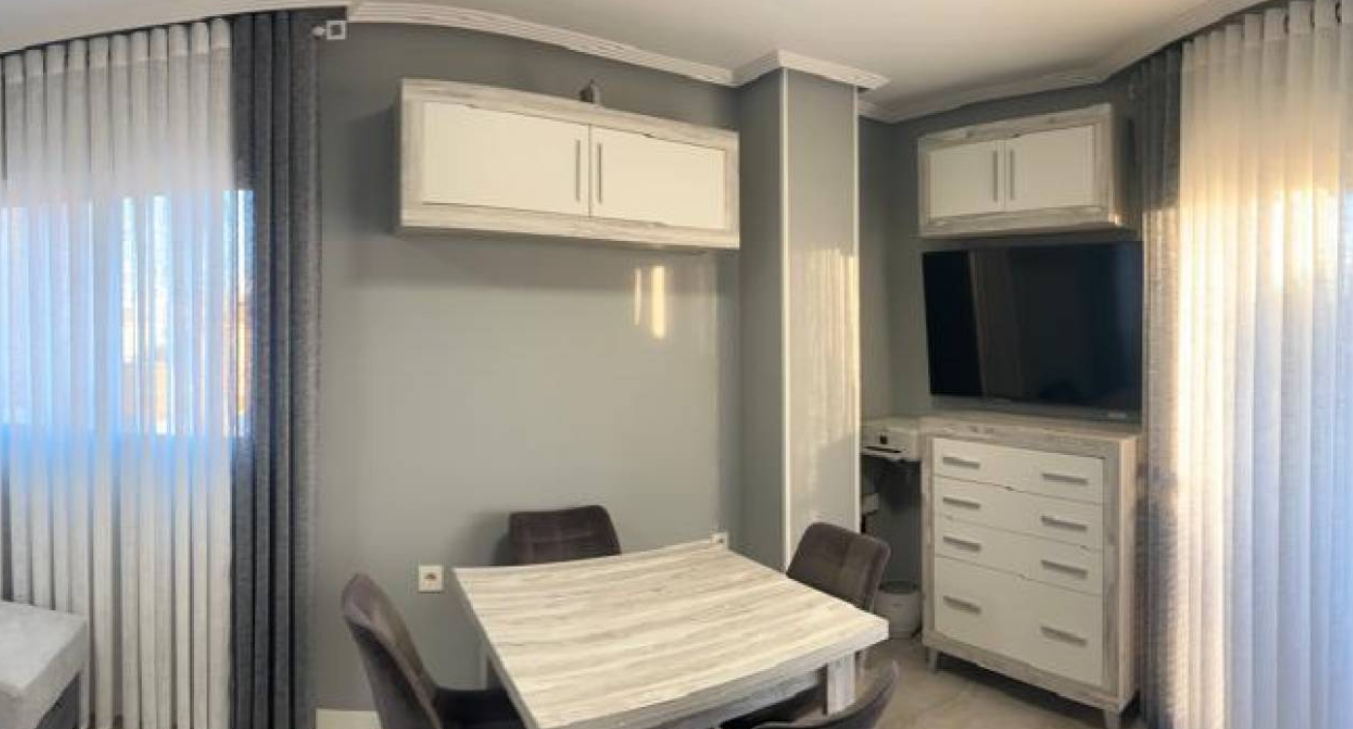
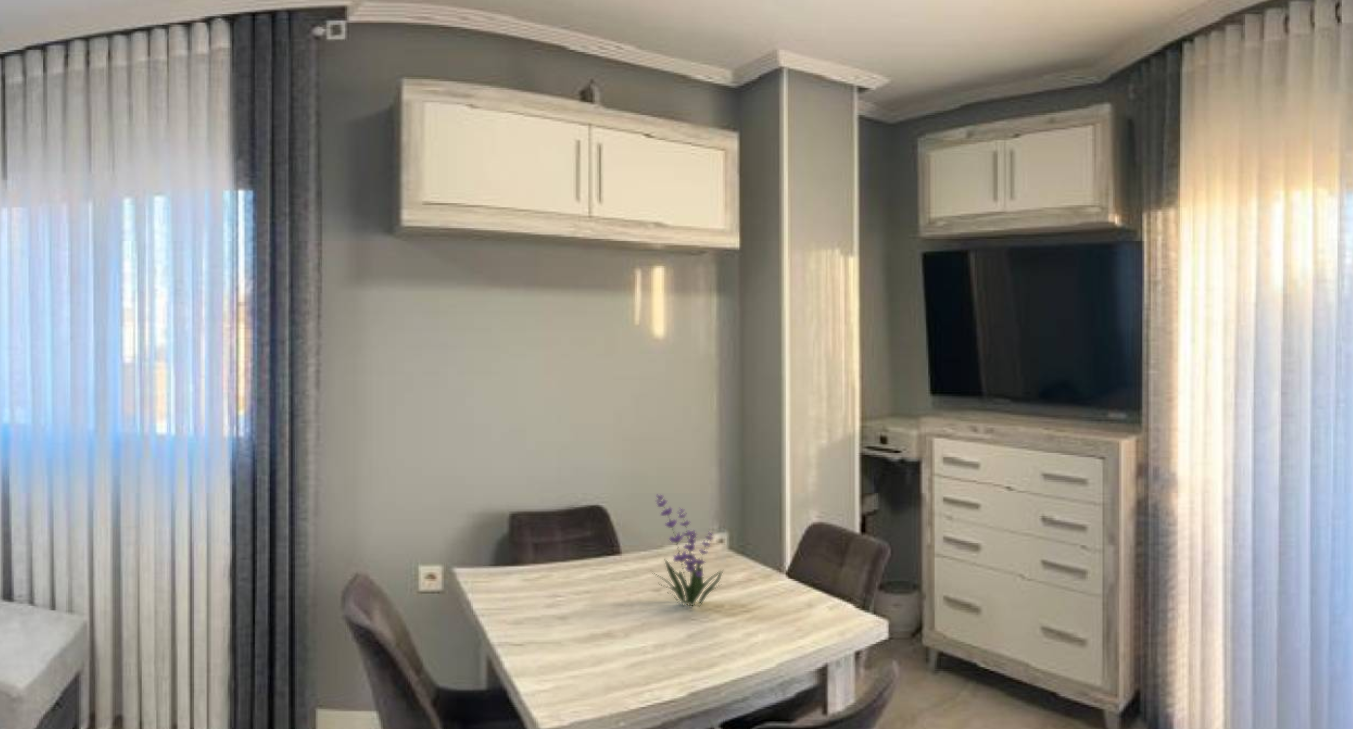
+ plant [650,493,725,609]
